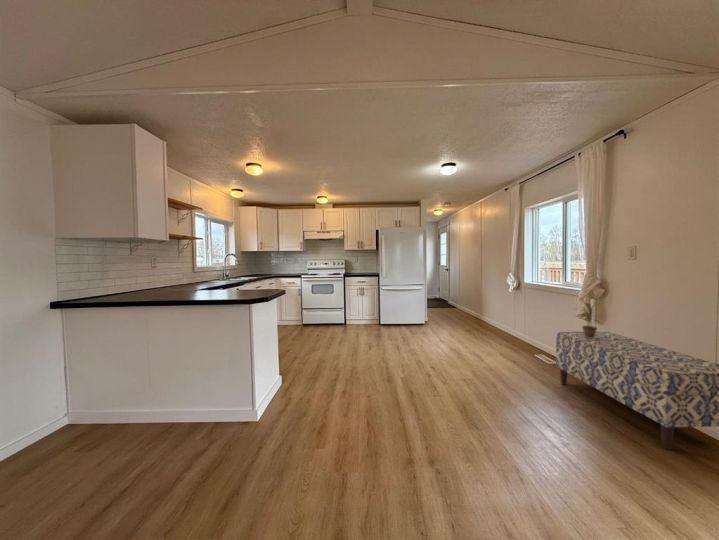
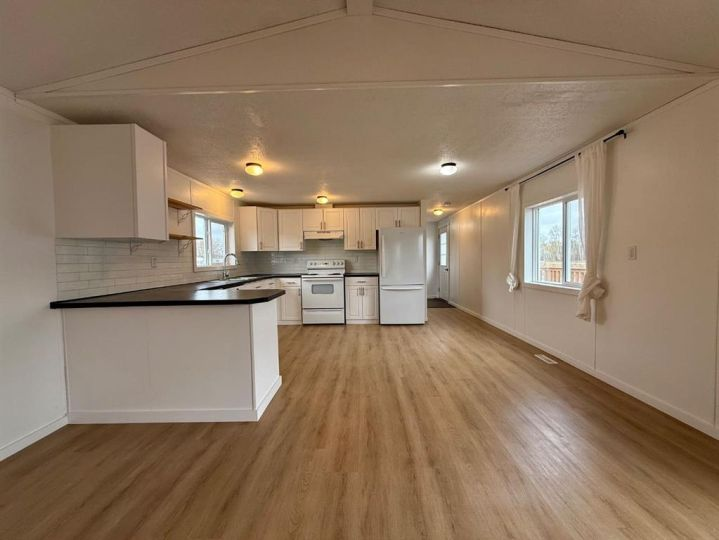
- potted plant [571,295,609,338]
- bench [555,331,719,451]
